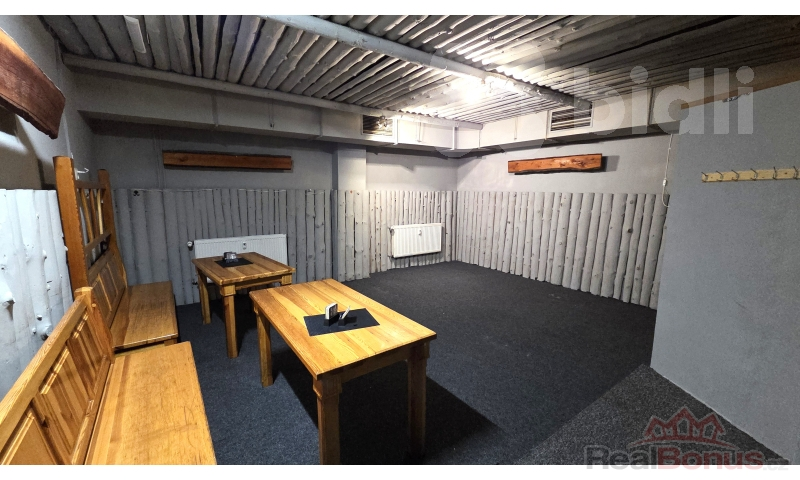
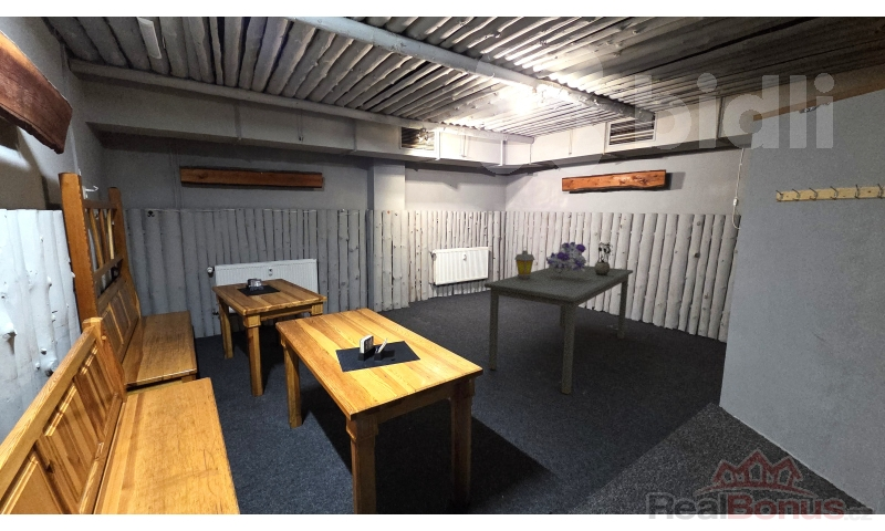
+ bouquet [545,241,587,273]
+ potted plant [593,241,614,275]
+ dining table [483,264,634,395]
+ lantern [513,246,537,279]
